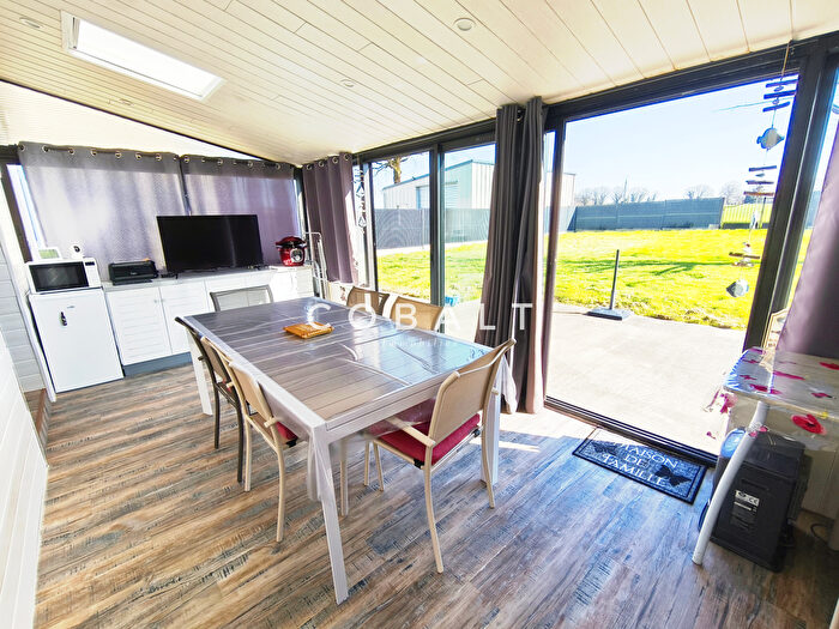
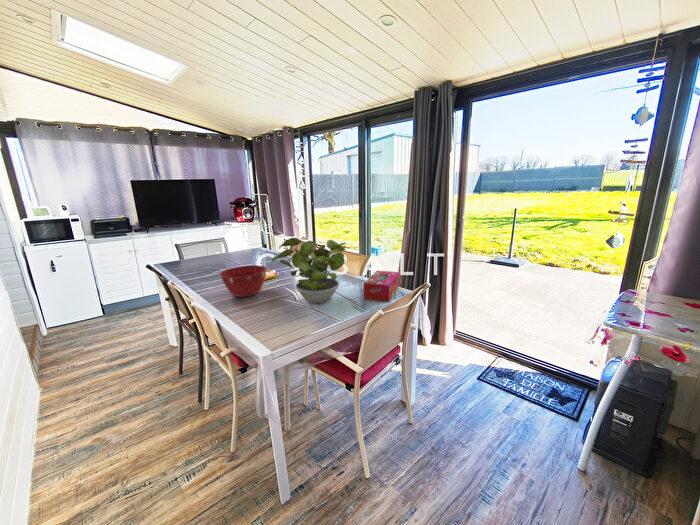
+ mixing bowl [219,264,268,298]
+ potted plant [270,237,347,304]
+ tissue box [363,270,400,303]
